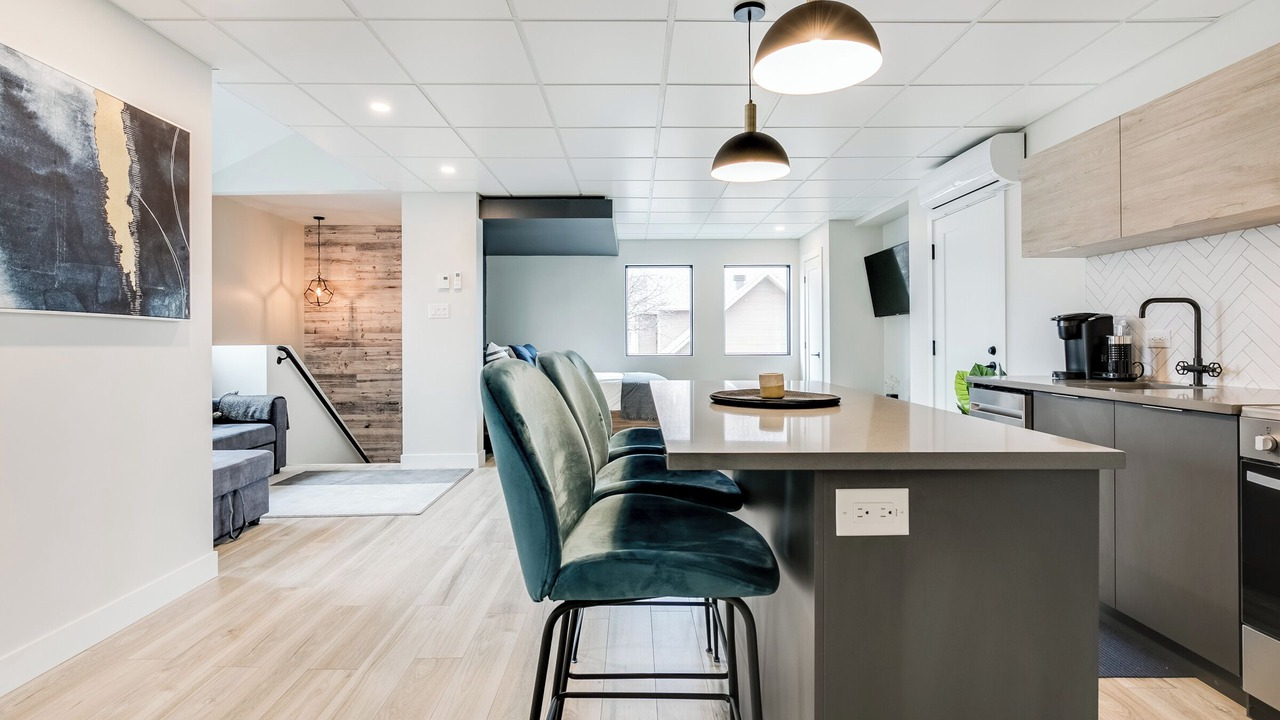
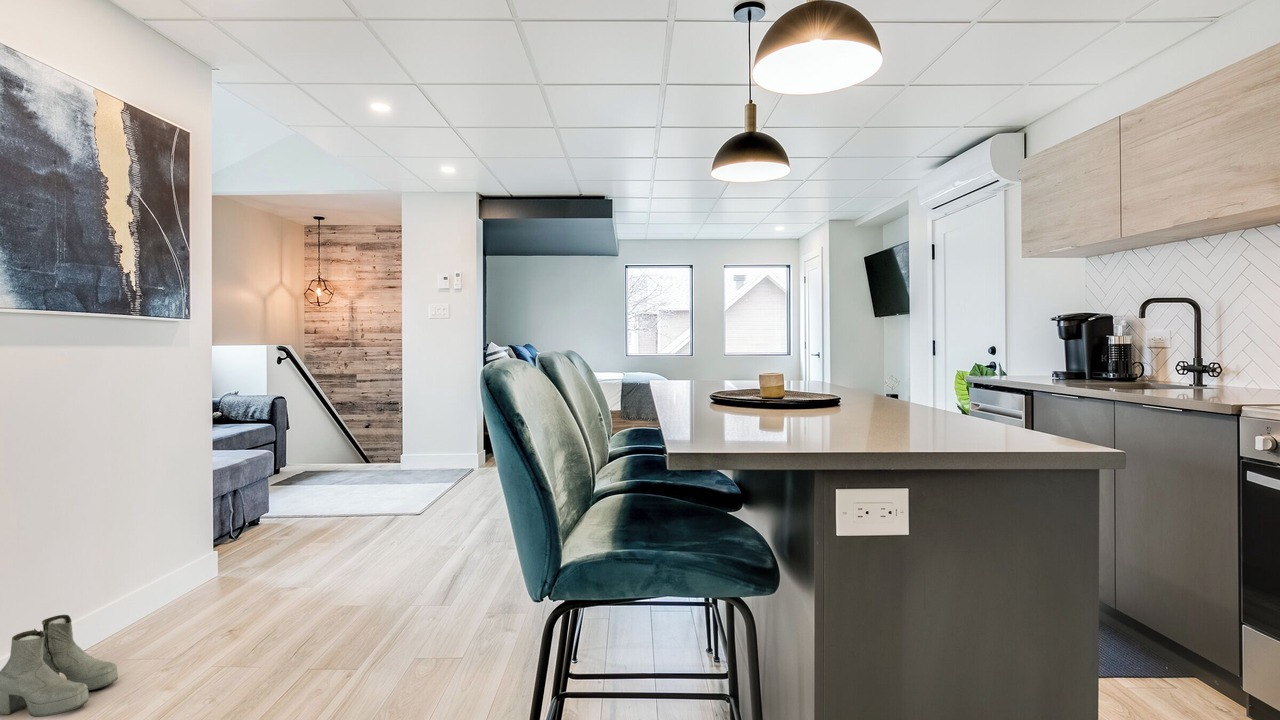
+ boots [0,614,119,718]
